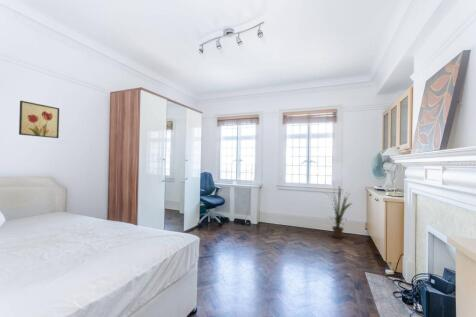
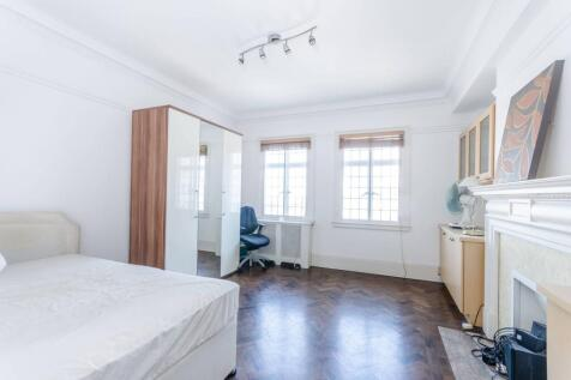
- wall art [18,100,60,139]
- house plant [322,185,353,239]
